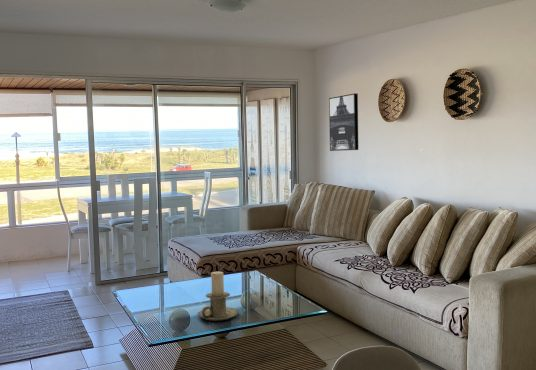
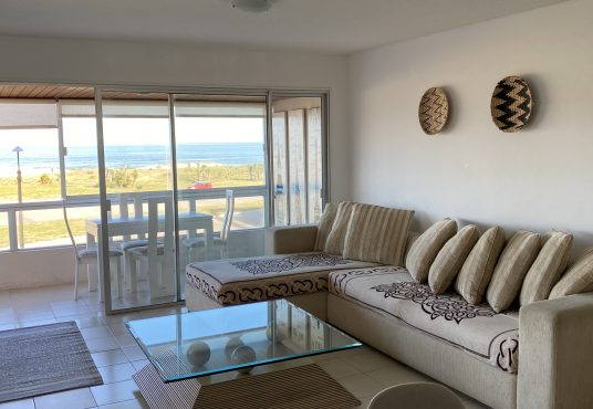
- wall art [328,92,359,152]
- candle holder [196,271,240,322]
